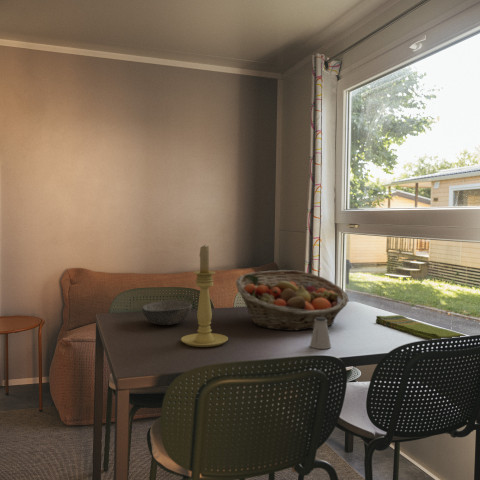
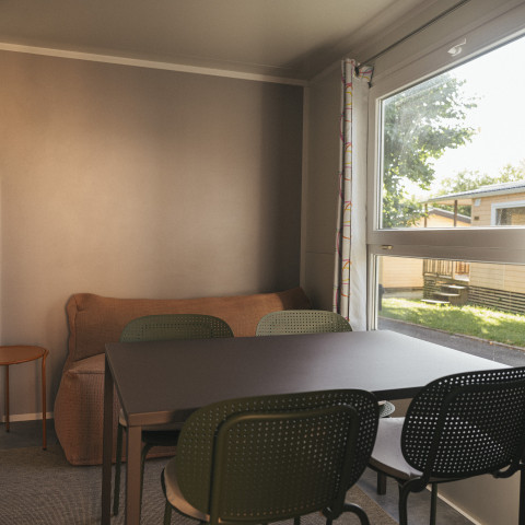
- fruit basket [235,269,350,332]
- saltshaker [309,317,332,350]
- candle holder [180,243,229,348]
- dish towel [375,314,467,341]
- bowl [141,299,193,326]
